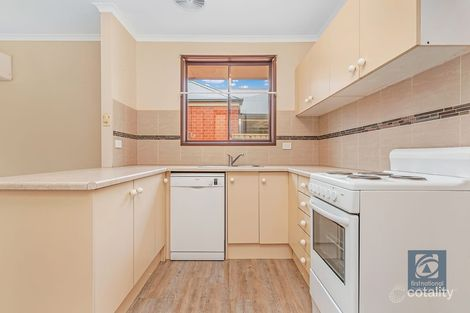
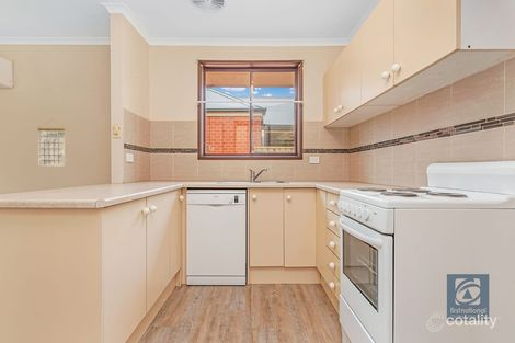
+ calendar [36,118,67,168]
